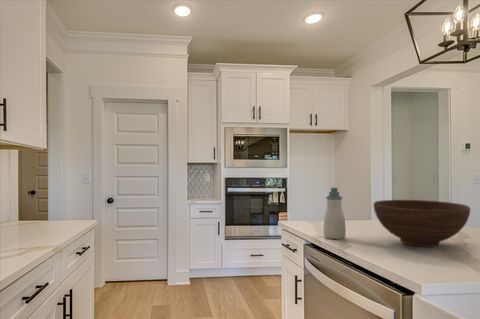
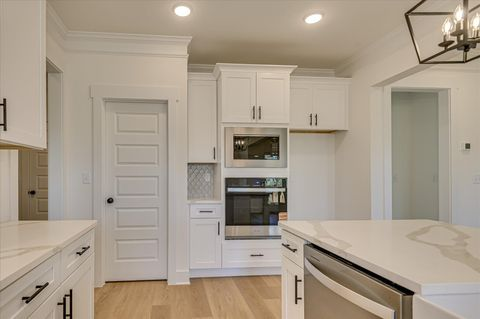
- fruit bowl [373,199,471,248]
- soap bottle [323,187,347,240]
